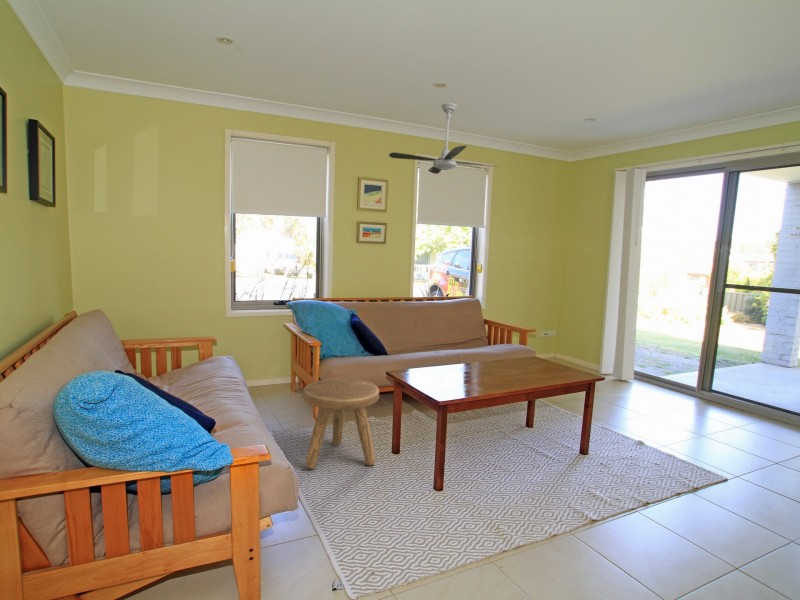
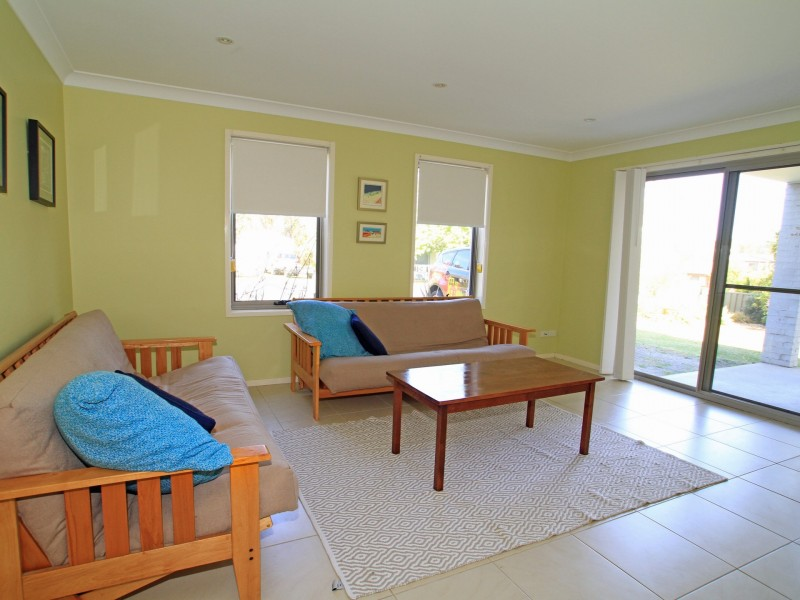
- stool [302,377,380,470]
- ceiling fan [388,102,498,175]
